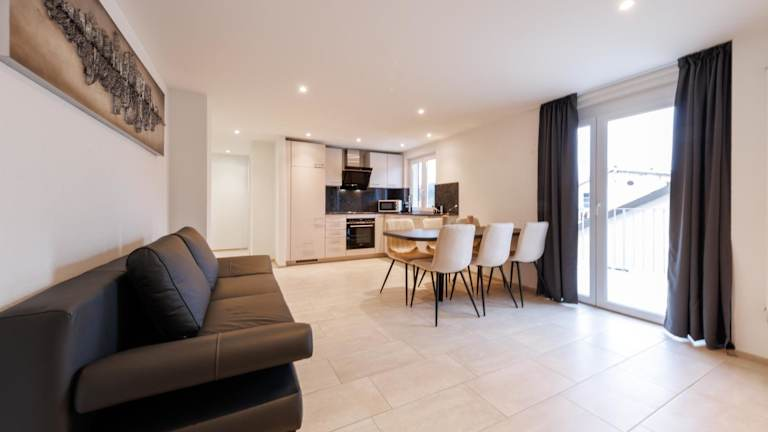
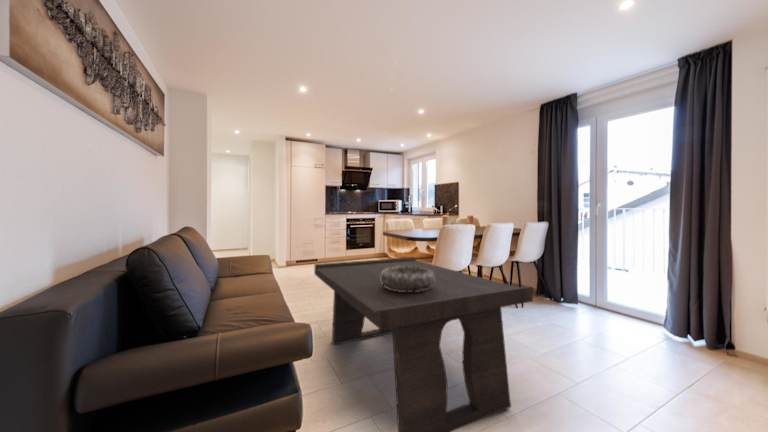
+ decorative bowl [380,266,435,292]
+ coffee table [313,256,534,432]
